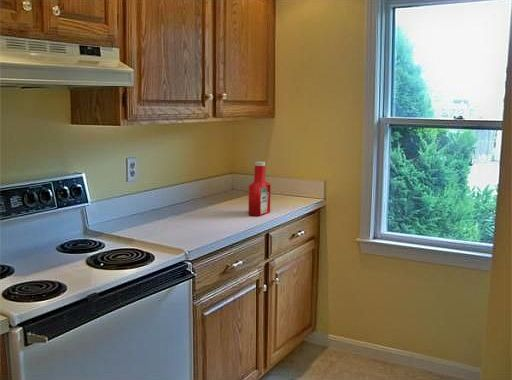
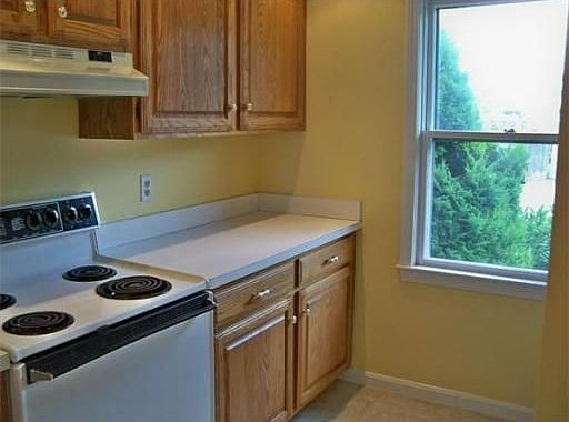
- soap bottle [247,161,272,217]
